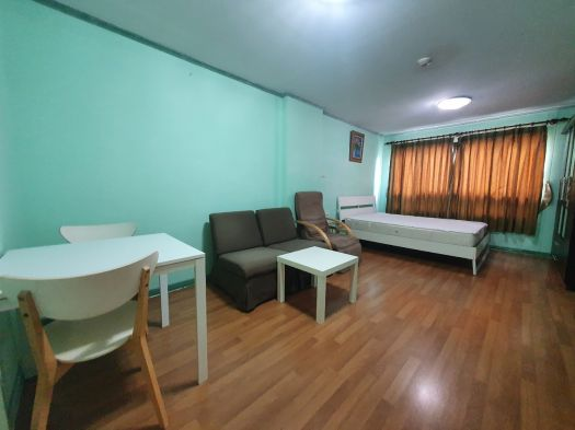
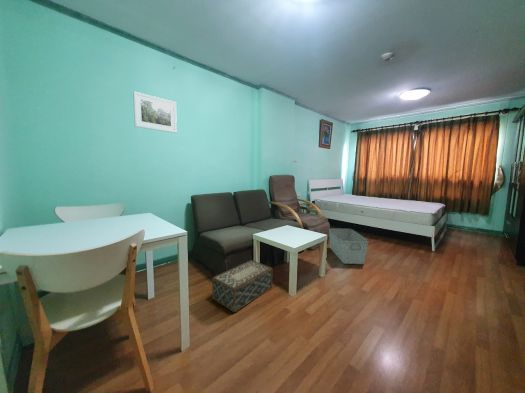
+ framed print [132,90,178,134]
+ woven basket [211,259,273,313]
+ storage bin [328,227,370,265]
